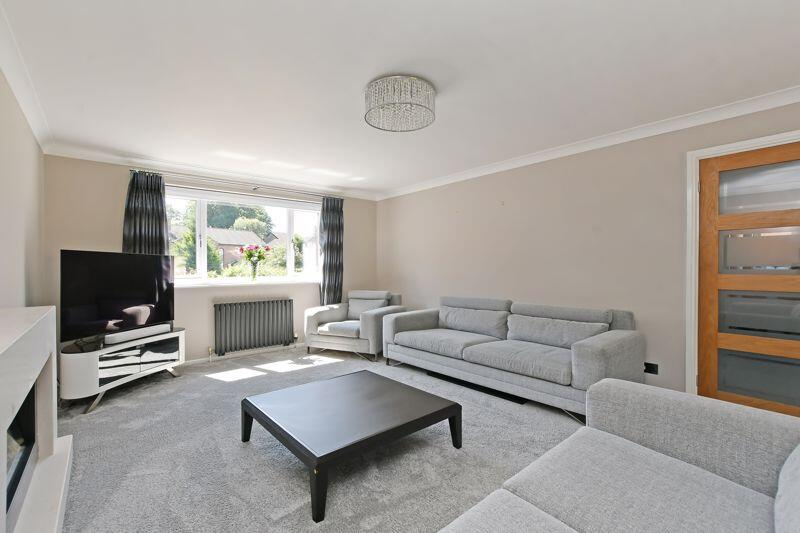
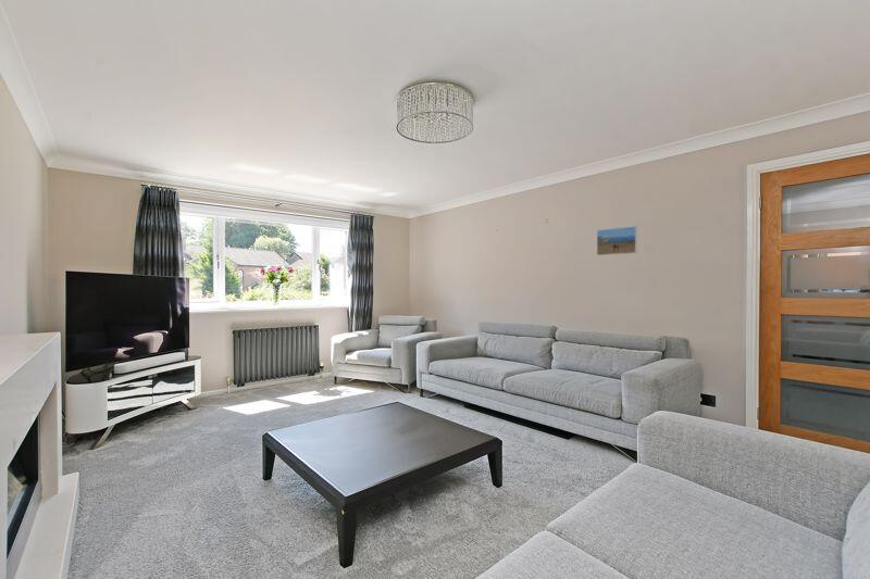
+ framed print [596,225,638,256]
